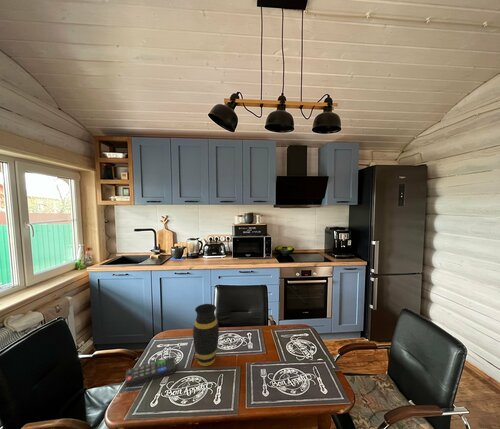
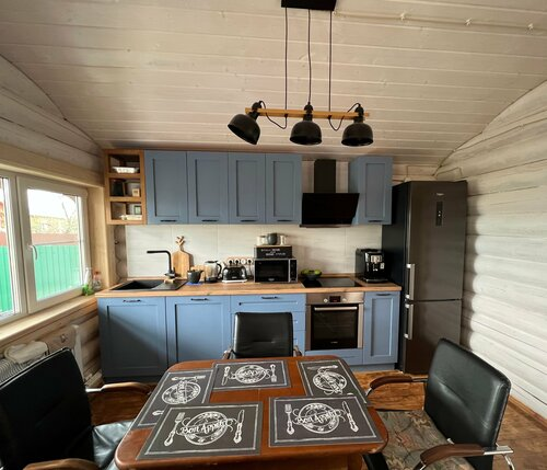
- vase [192,303,220,367]
- remote control [124,356,177,388]
